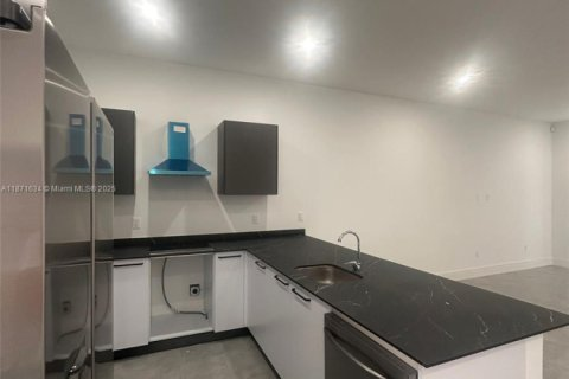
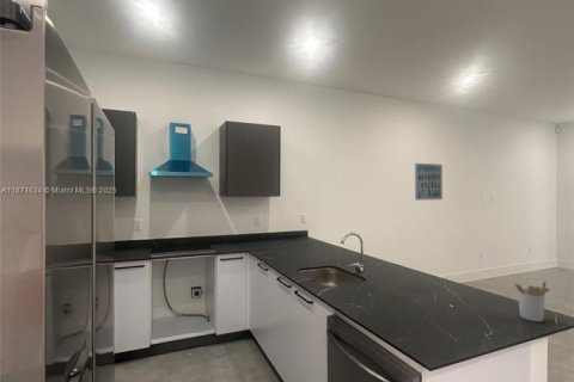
+ utensil holder [513,279,551,322]
+ wall art [414,162,444,202]
